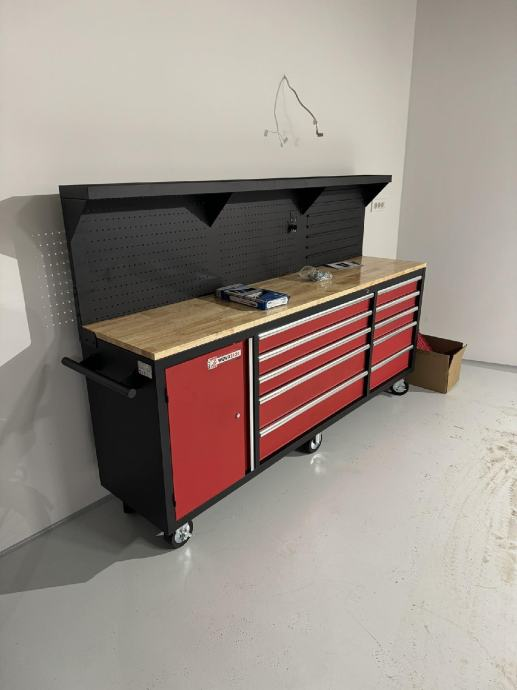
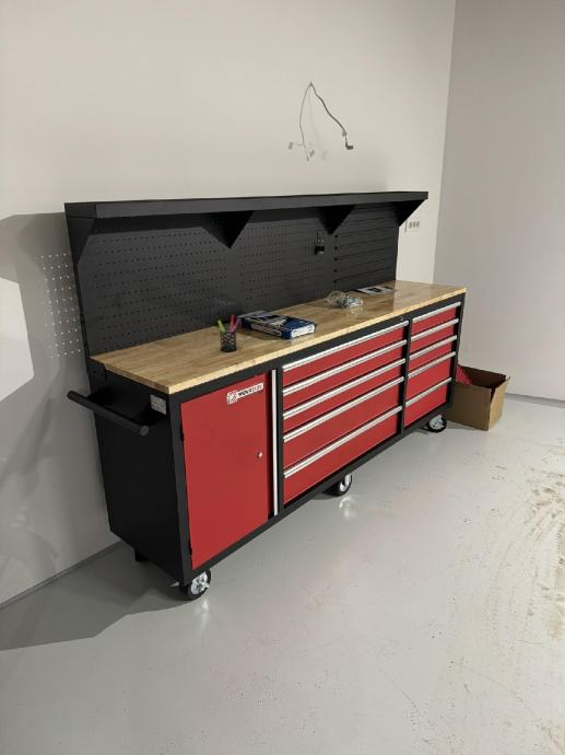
+ pen holder [217,314,242,352]
